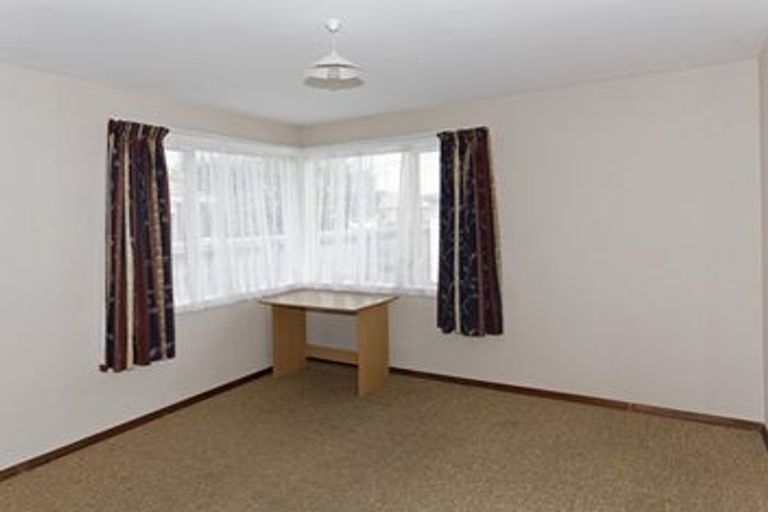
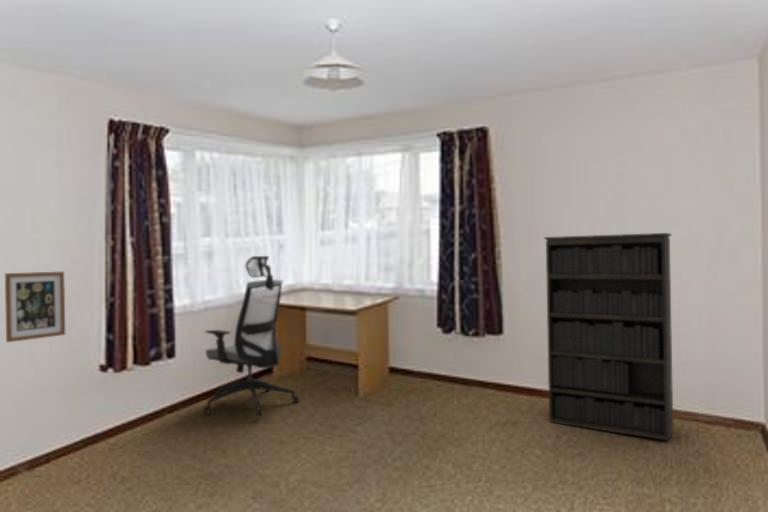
+ office chair [201,255,300,417]
+ wall art [4,270,66,343]
+ bookshelf [543,232,674,442]
